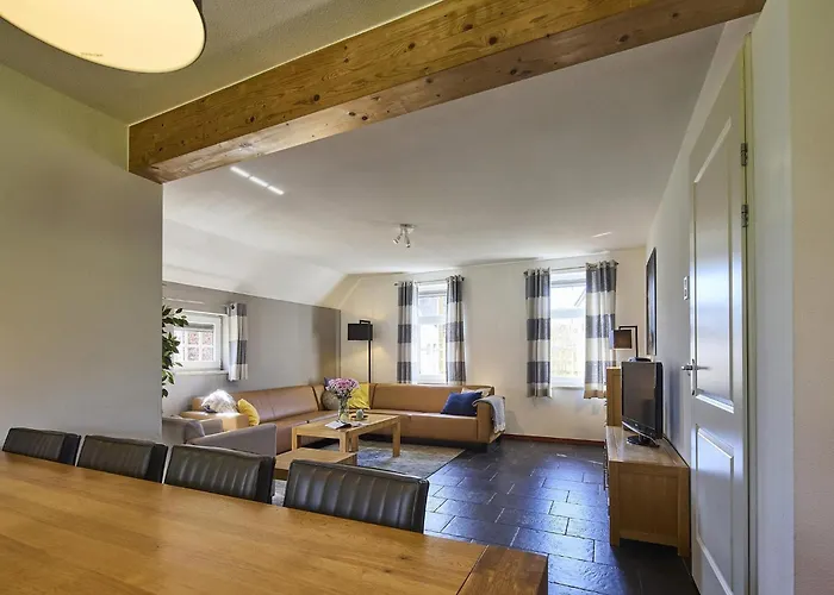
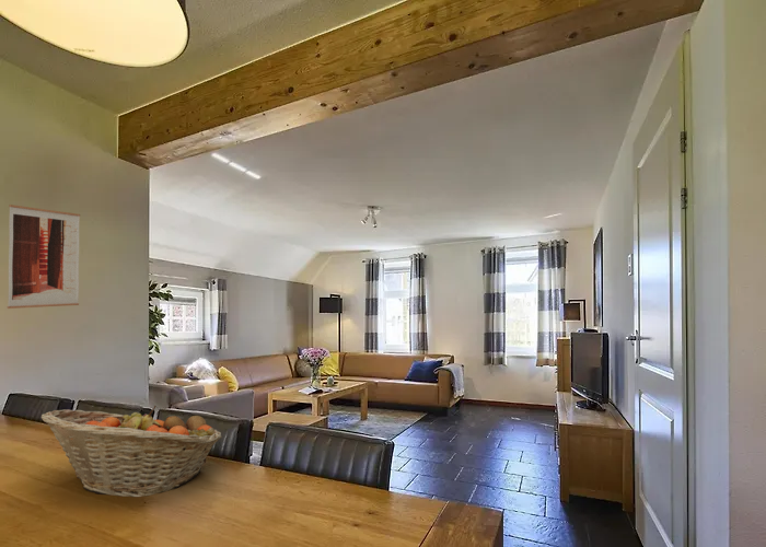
+ wall art [7,203,81,310]
+ fruit basket [40,405,223,498]
